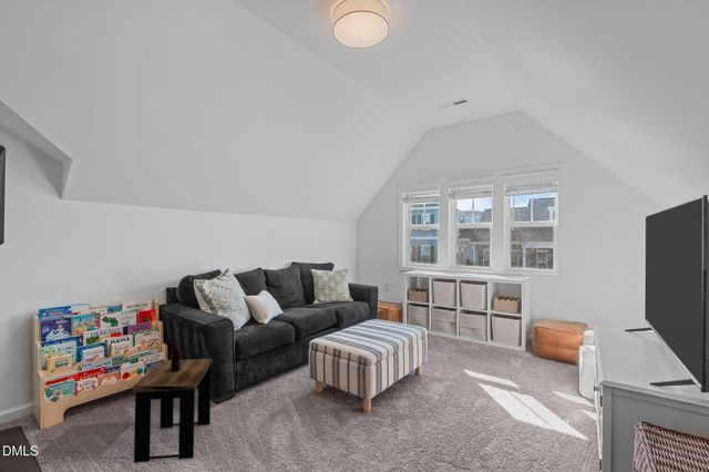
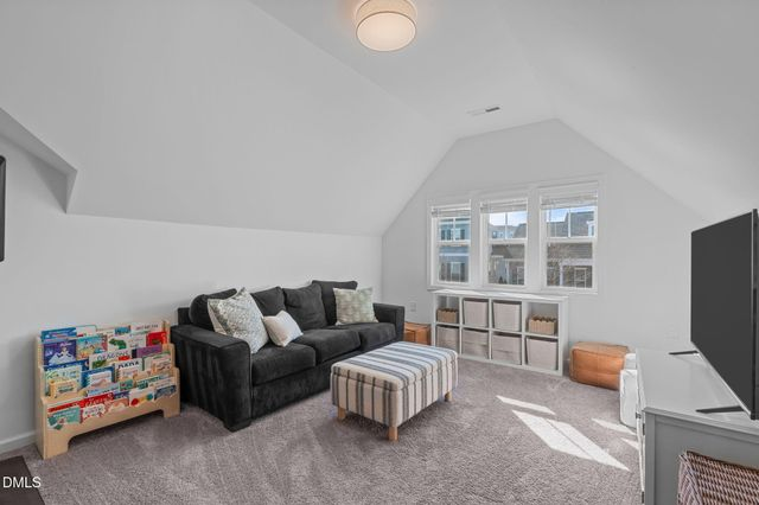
- side table [132,340,214,464]
